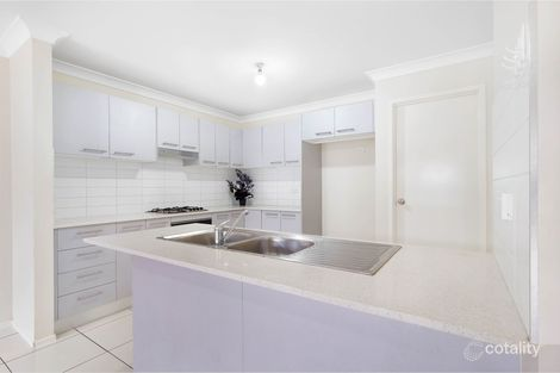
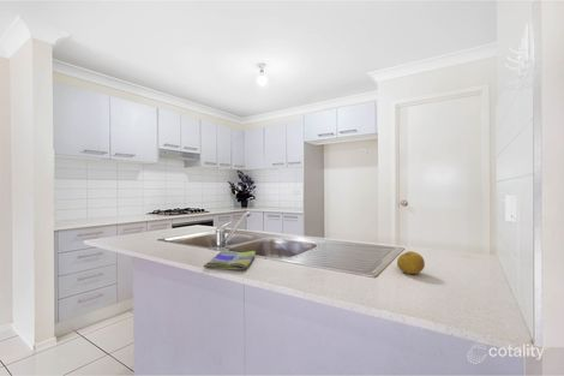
+ fruit [396,250,426,275]
+ dish towel [203,250,257,271]
